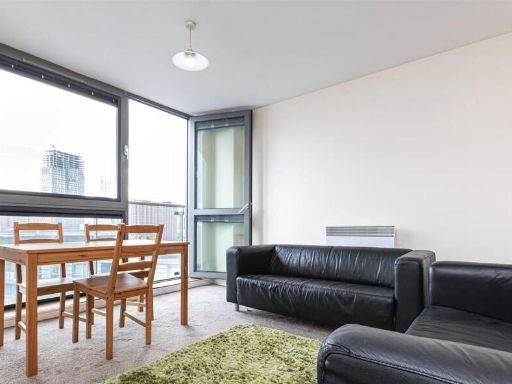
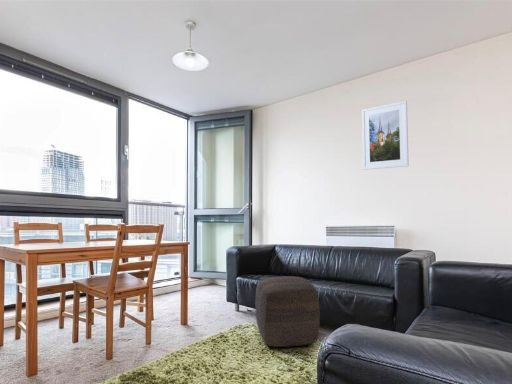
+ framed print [361,100,410,171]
+ ottoman [254,275,321,348]
